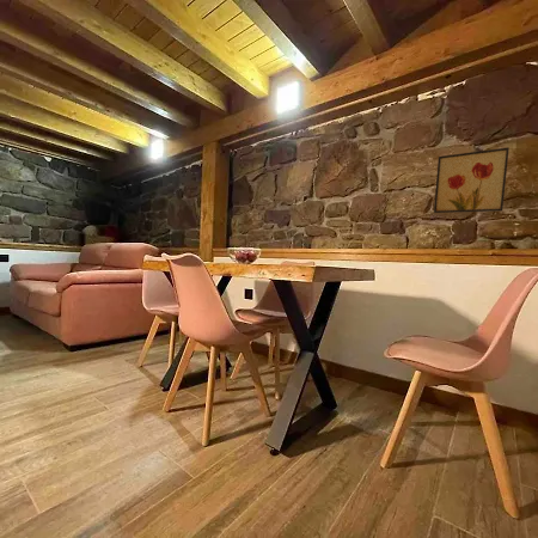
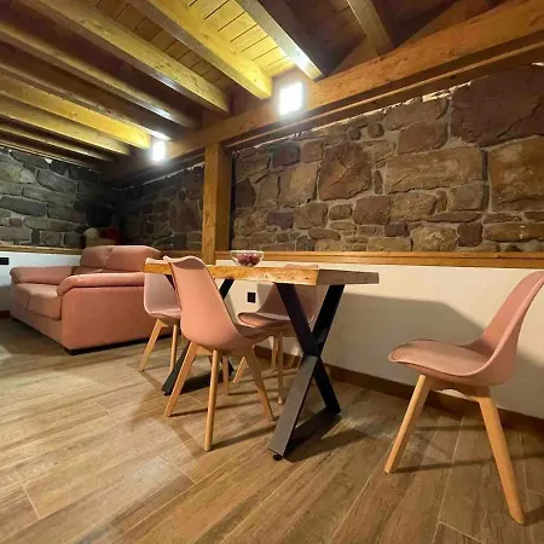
- wall art [433,146,511,214]
